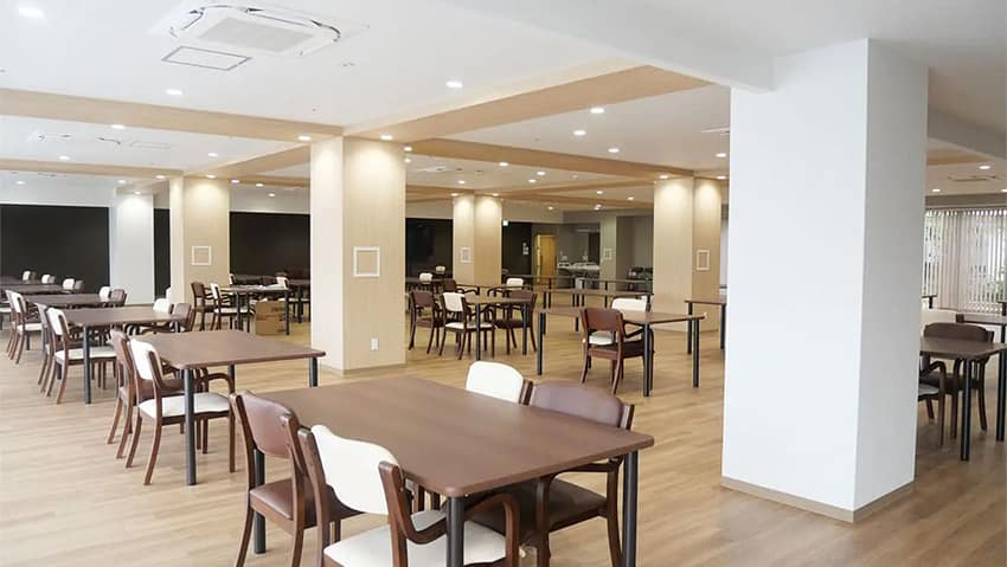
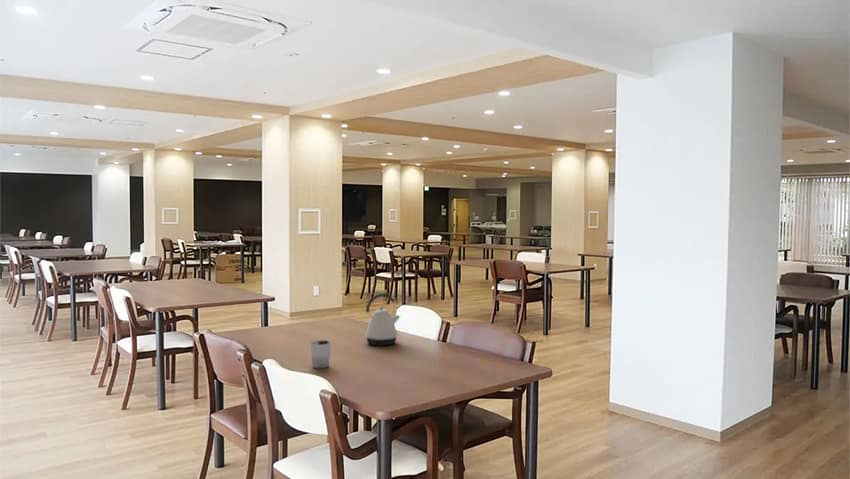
+ kettle [363,293,401,347]
+ cup [309,340,332,369]
